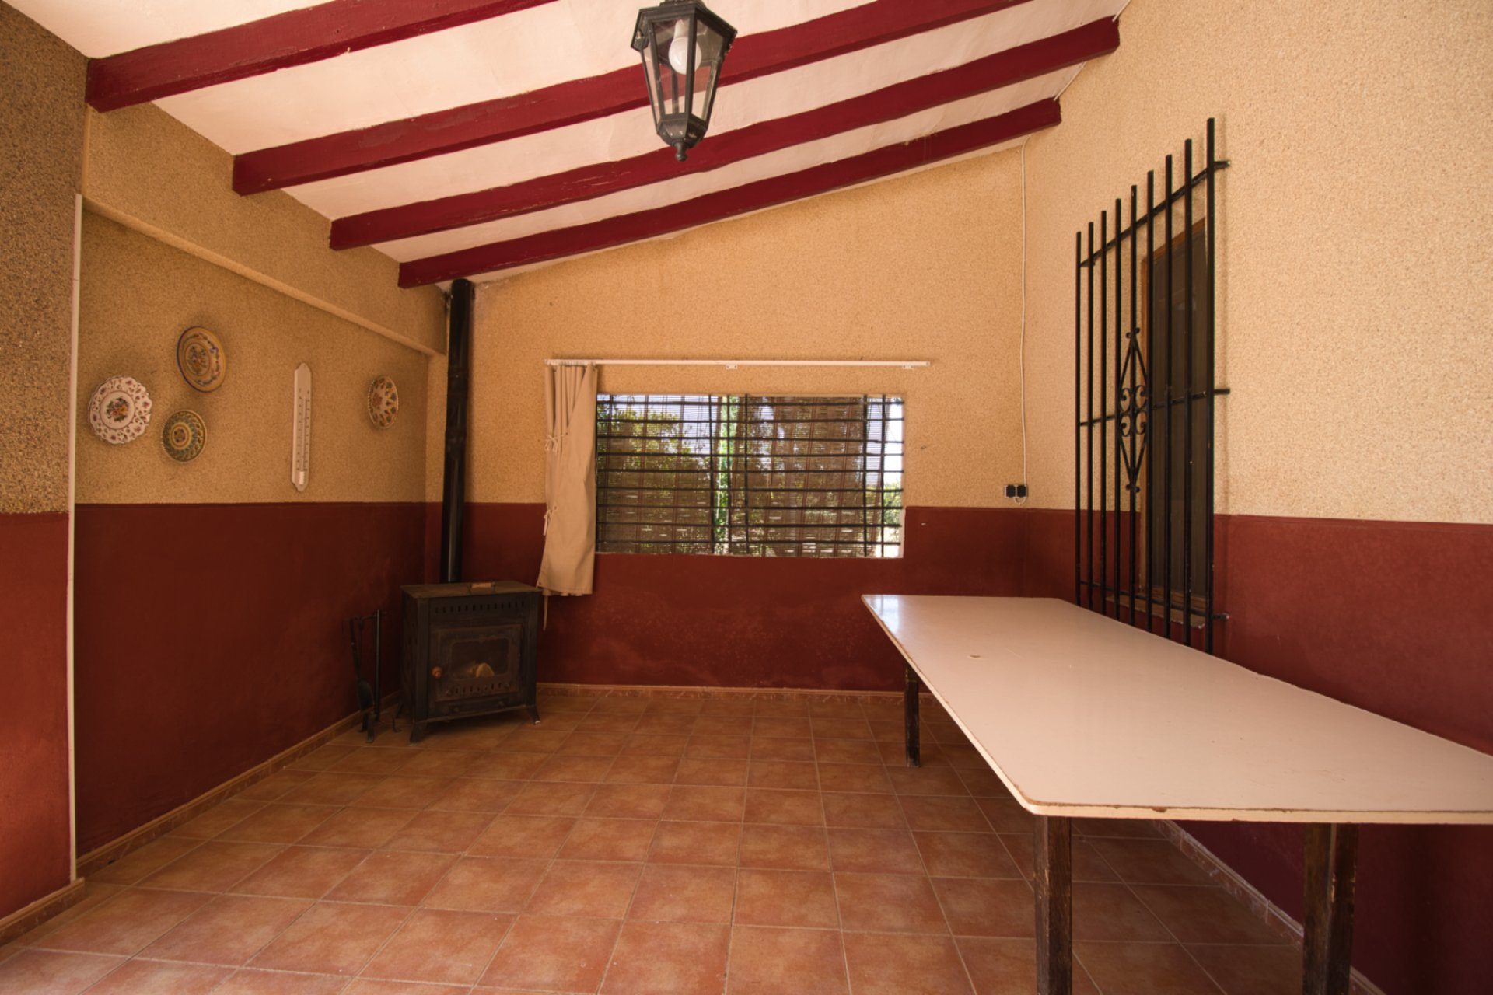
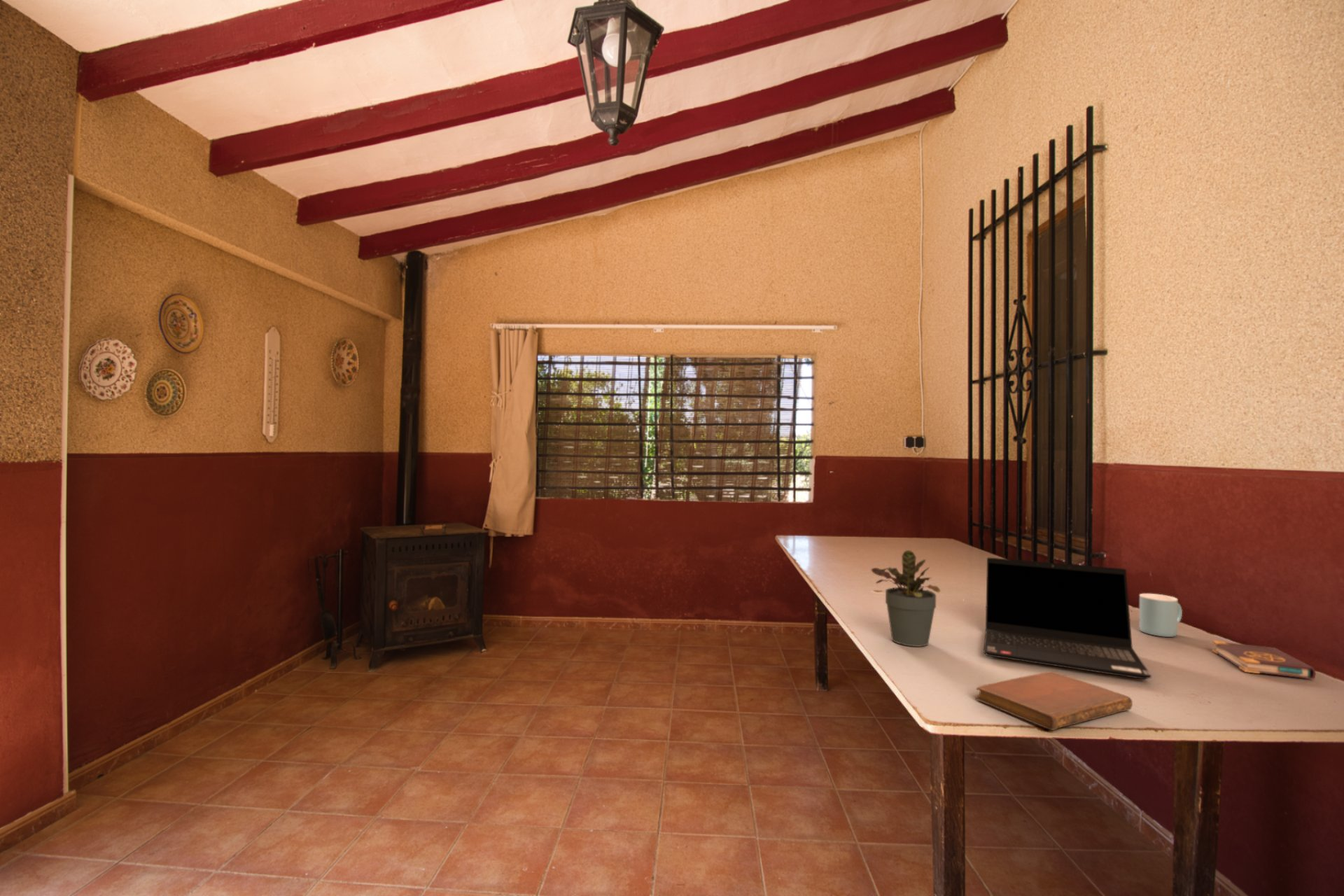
+ laptop computer [983,557,1152,680]
+ mug [1138,593,1183,638]
+ notebook [974,671,1133,731]
+ book [1211,640,1317,680]
+ potted plant [871,549,941,647]
